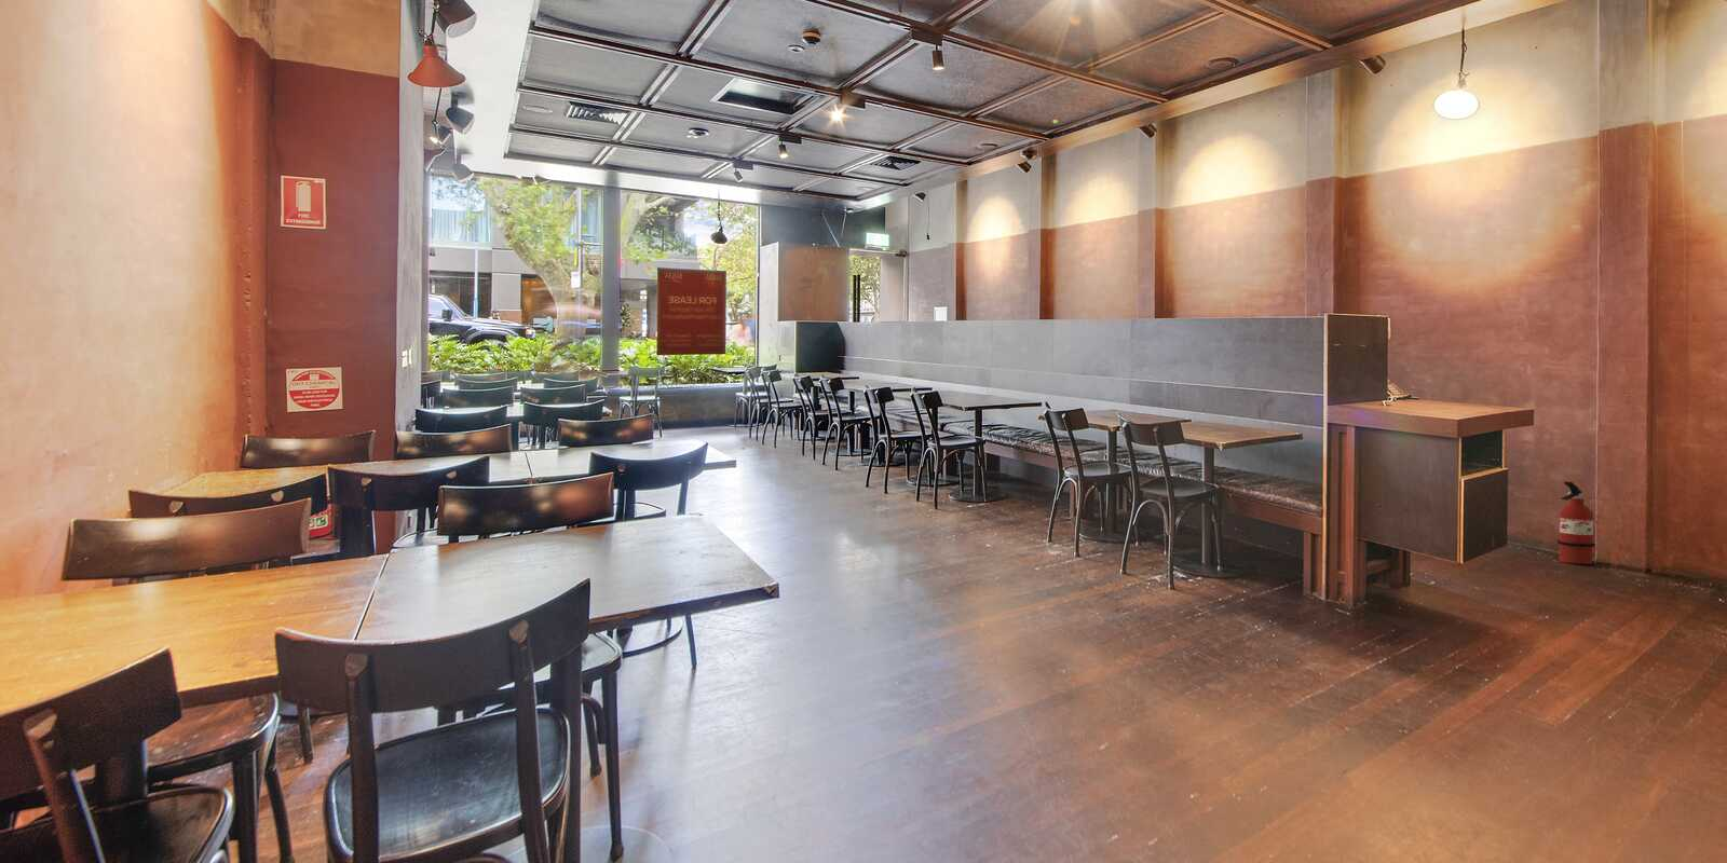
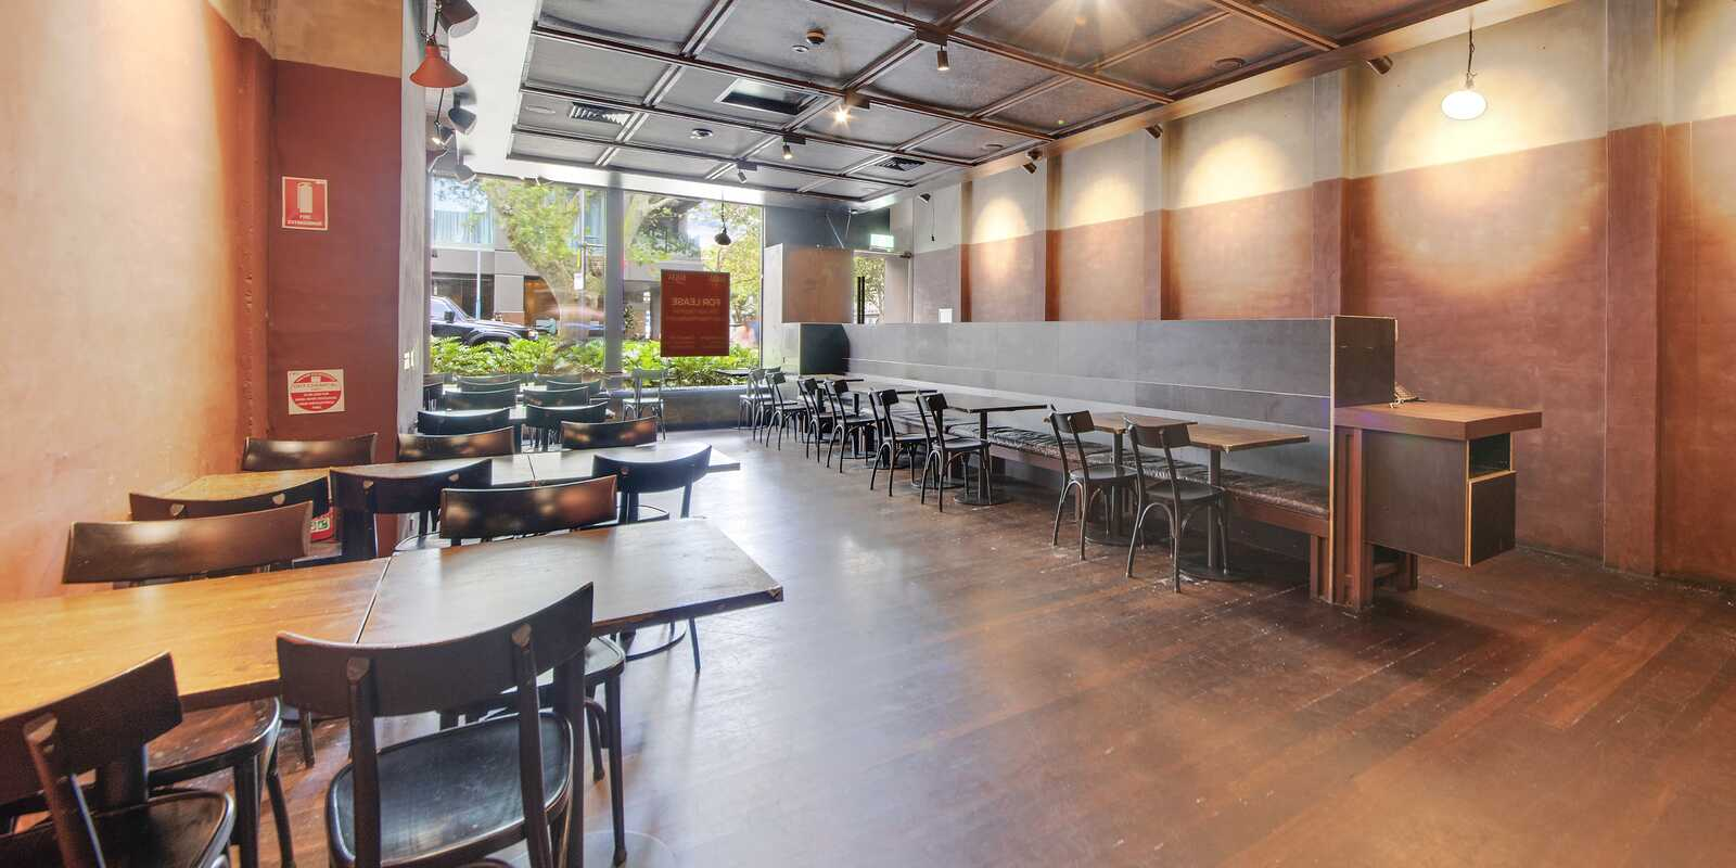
- fire extinguisher [1556,480,1596,566]
